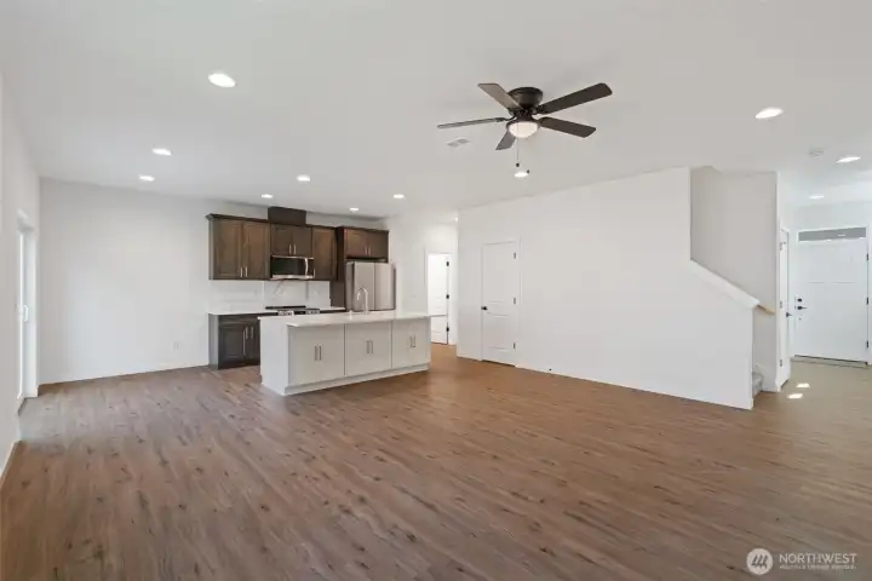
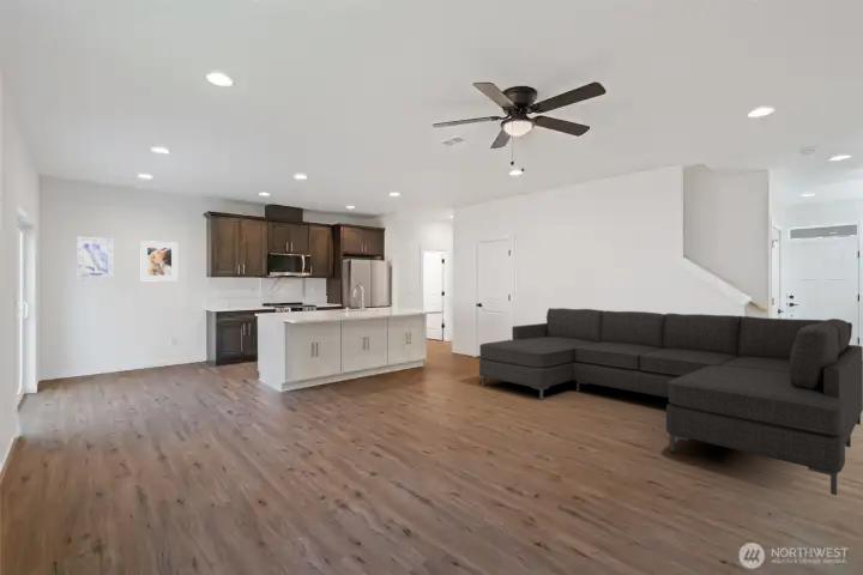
+ wall art [76,236,115,282]
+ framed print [139,240,179,283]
+ sofa [478,307,863,496]
